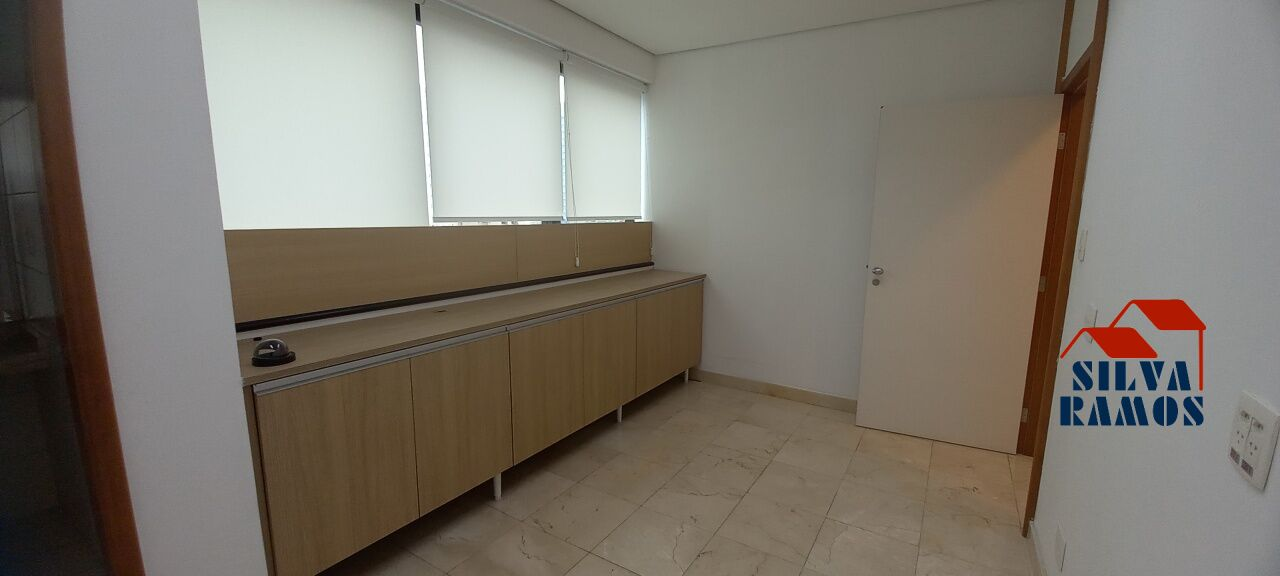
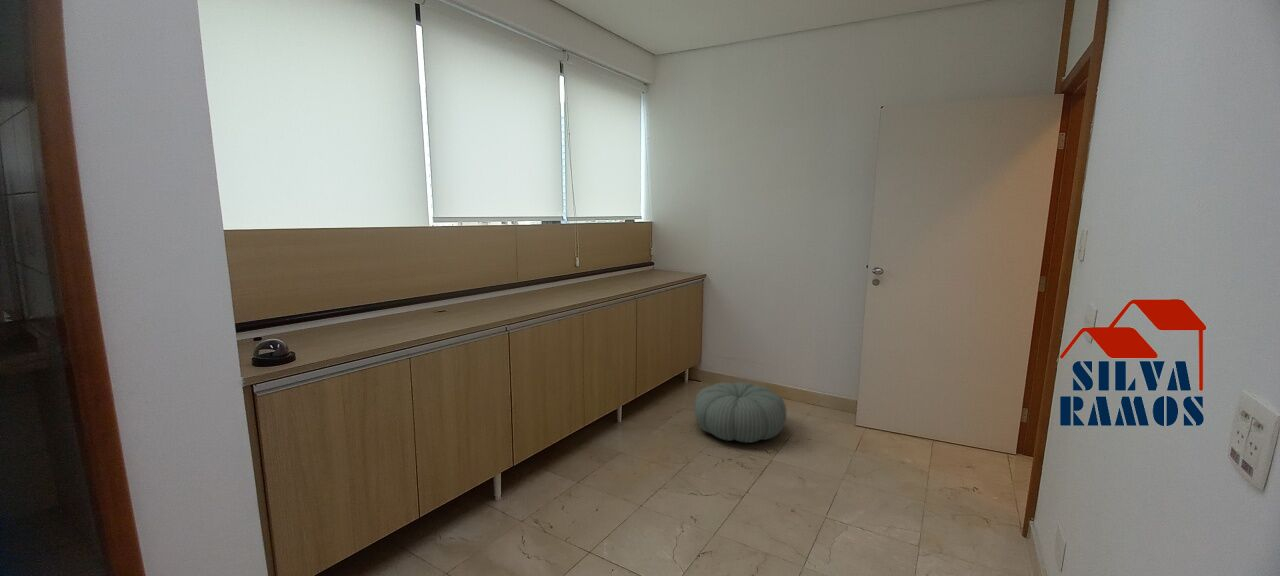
+ pouf [693,381,787,444]
